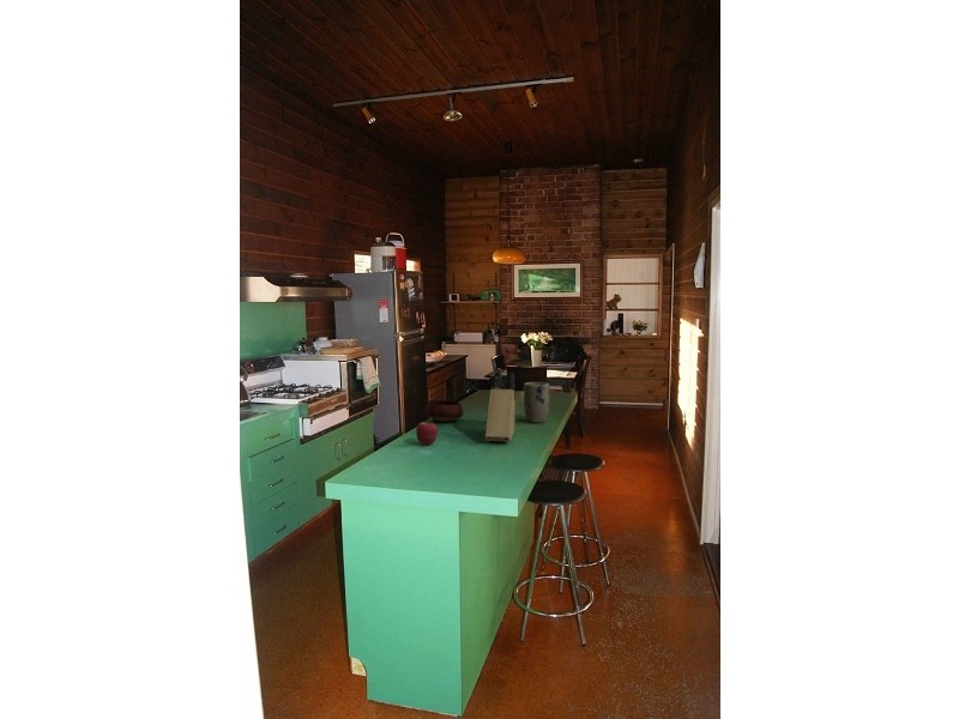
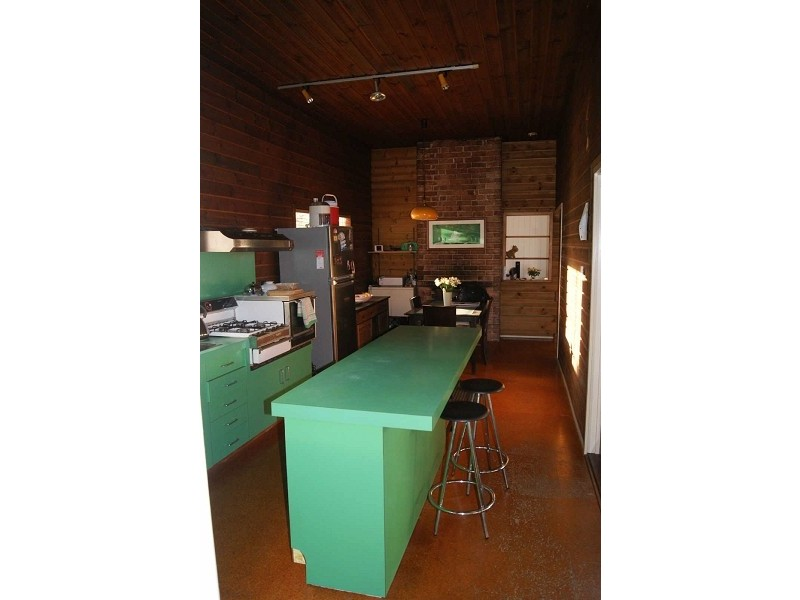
- bowl [423,399,465,423]
- apple [415,421,439,446]
- knife block [484,367,517,443]
- plant pot [523,381,550,424]
